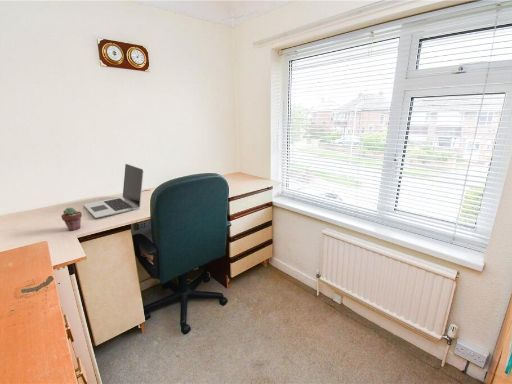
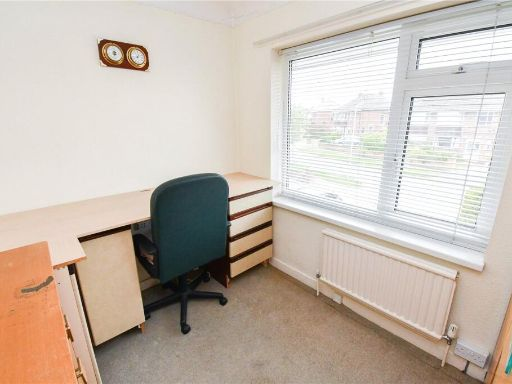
- laptop [83,163,145,219]
- potted succulent [60,207,83,231]
